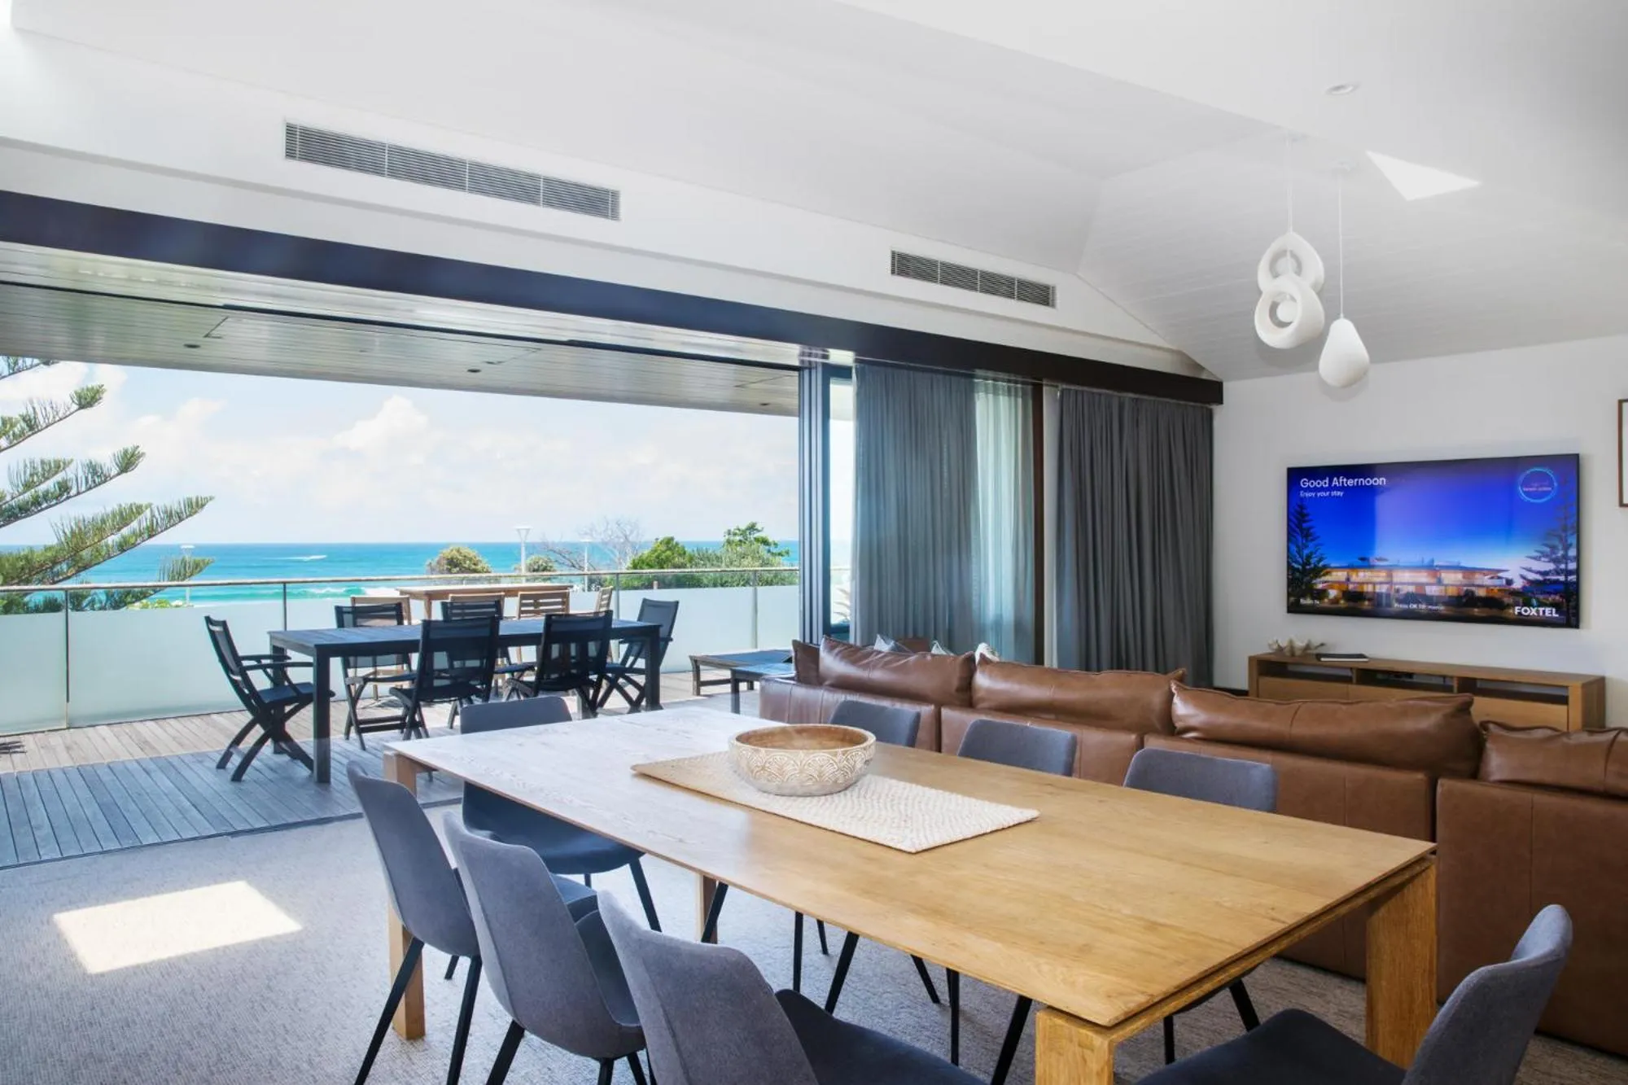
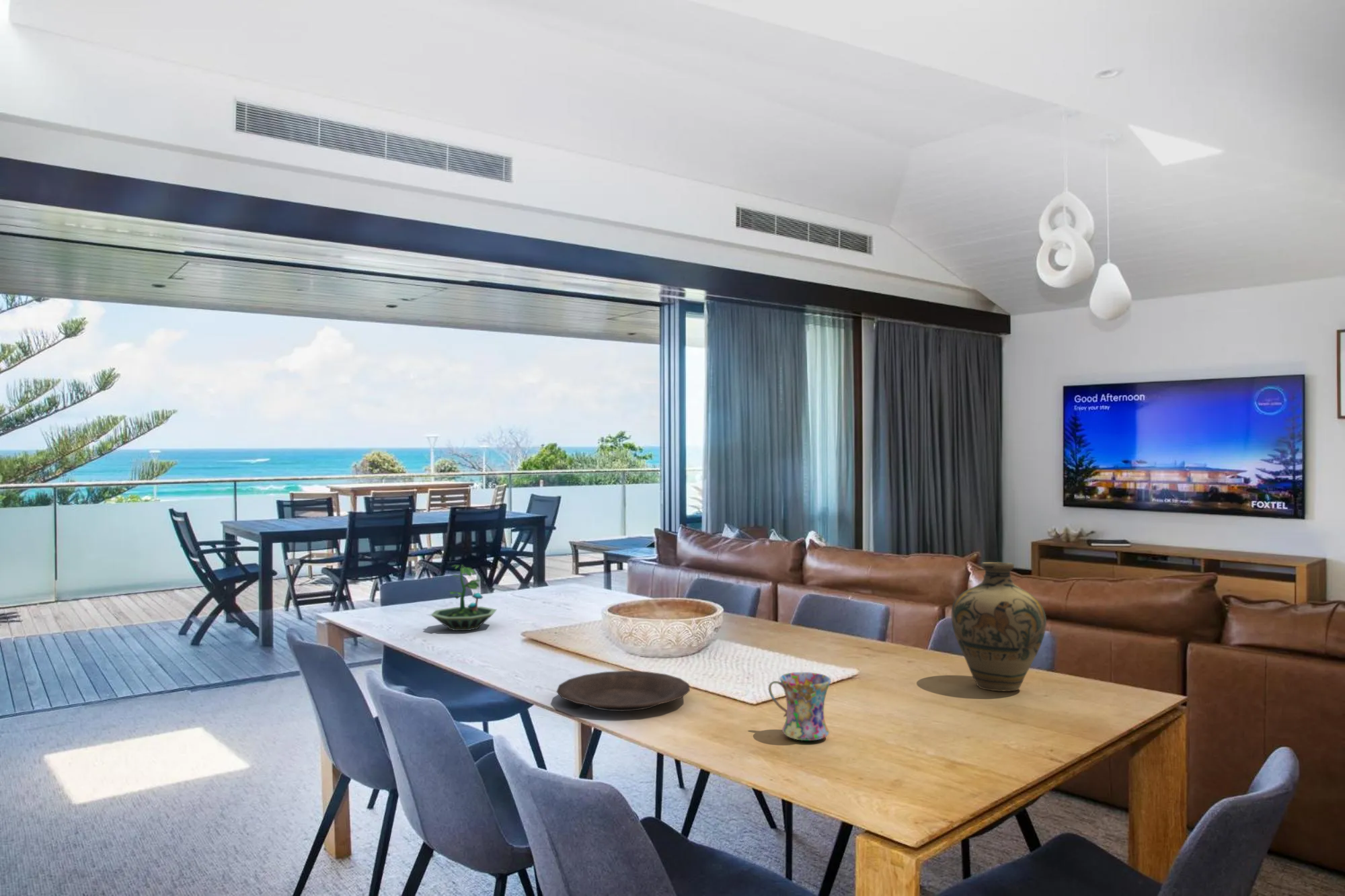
+ mug [768,671,832,741]
+ terrarium [430,564,498,631]
+ jug [951,561,1047,692]
+ plate [556,670,691,712]
